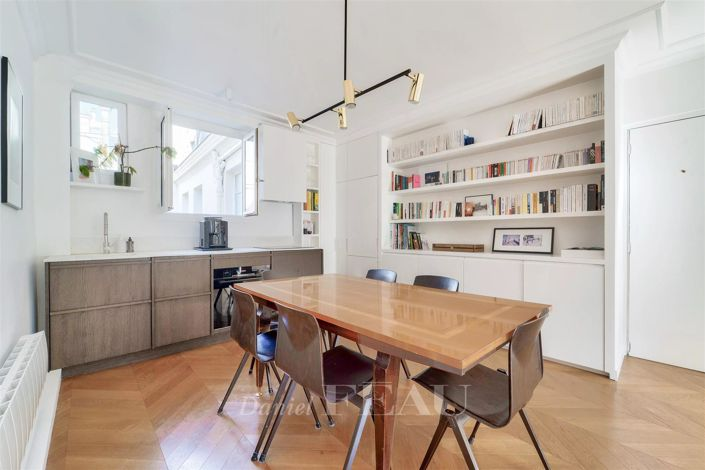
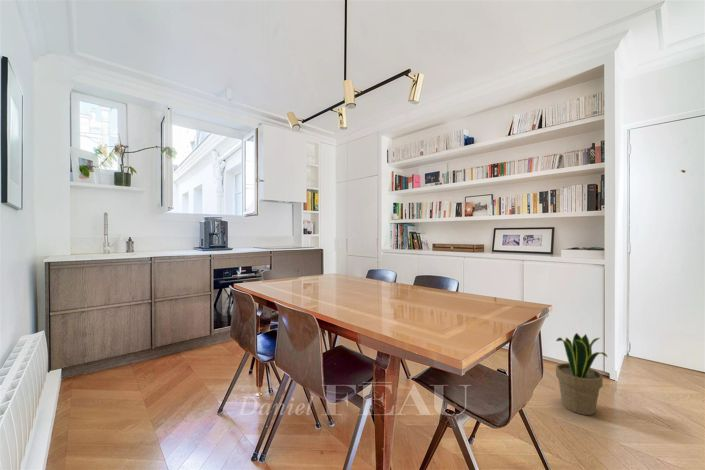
+ potted plant [555,332,608,416]
